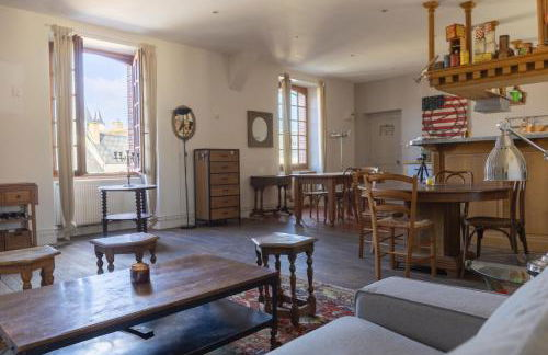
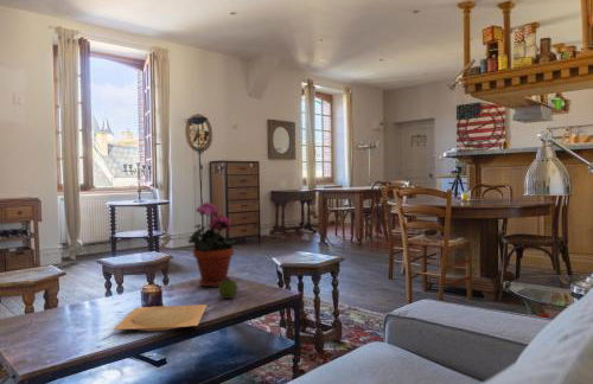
+ apple [217,279,238,300]
+ potted plant [187,201,238,288]
+ plate [113,303,209,332]
